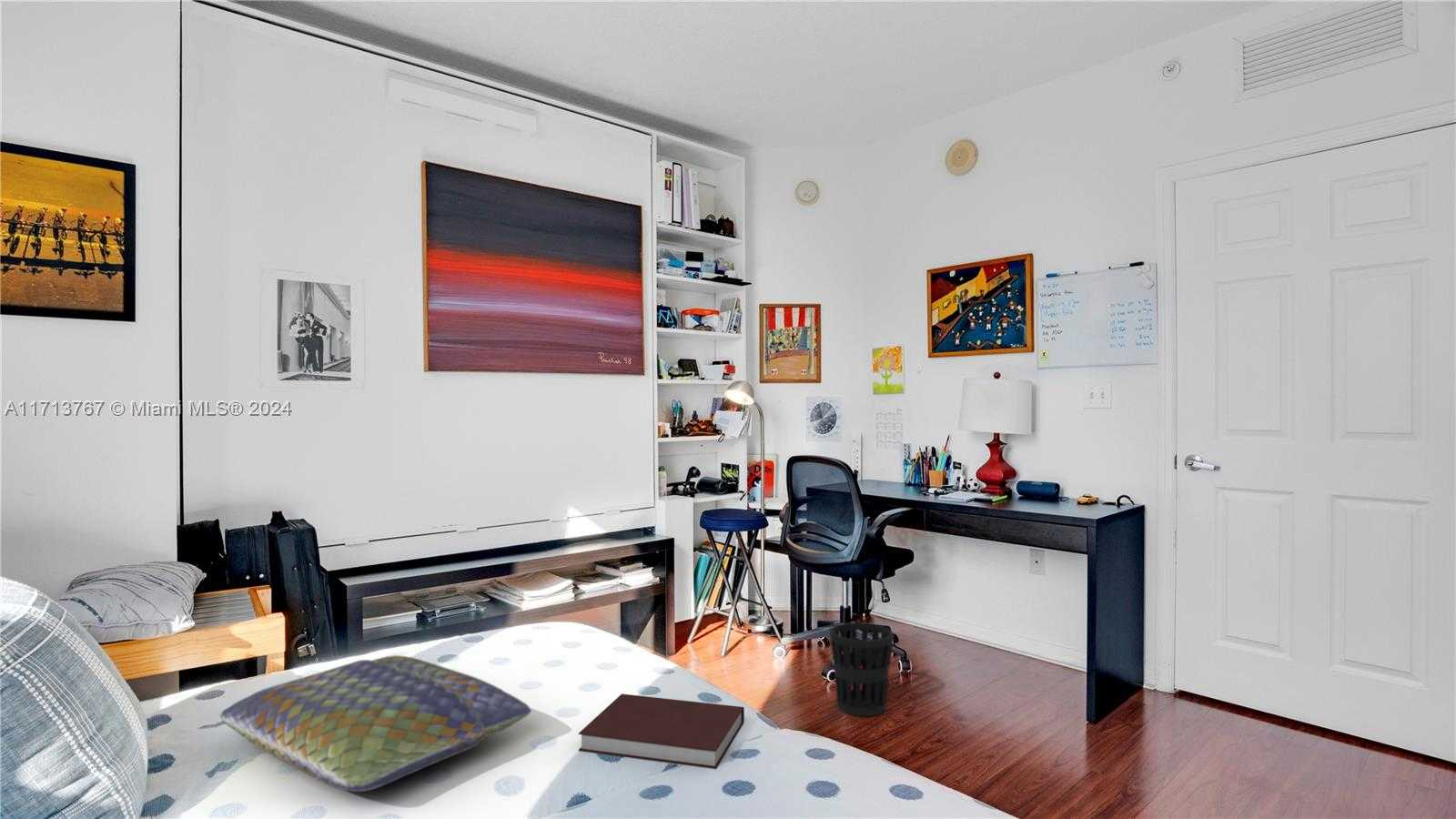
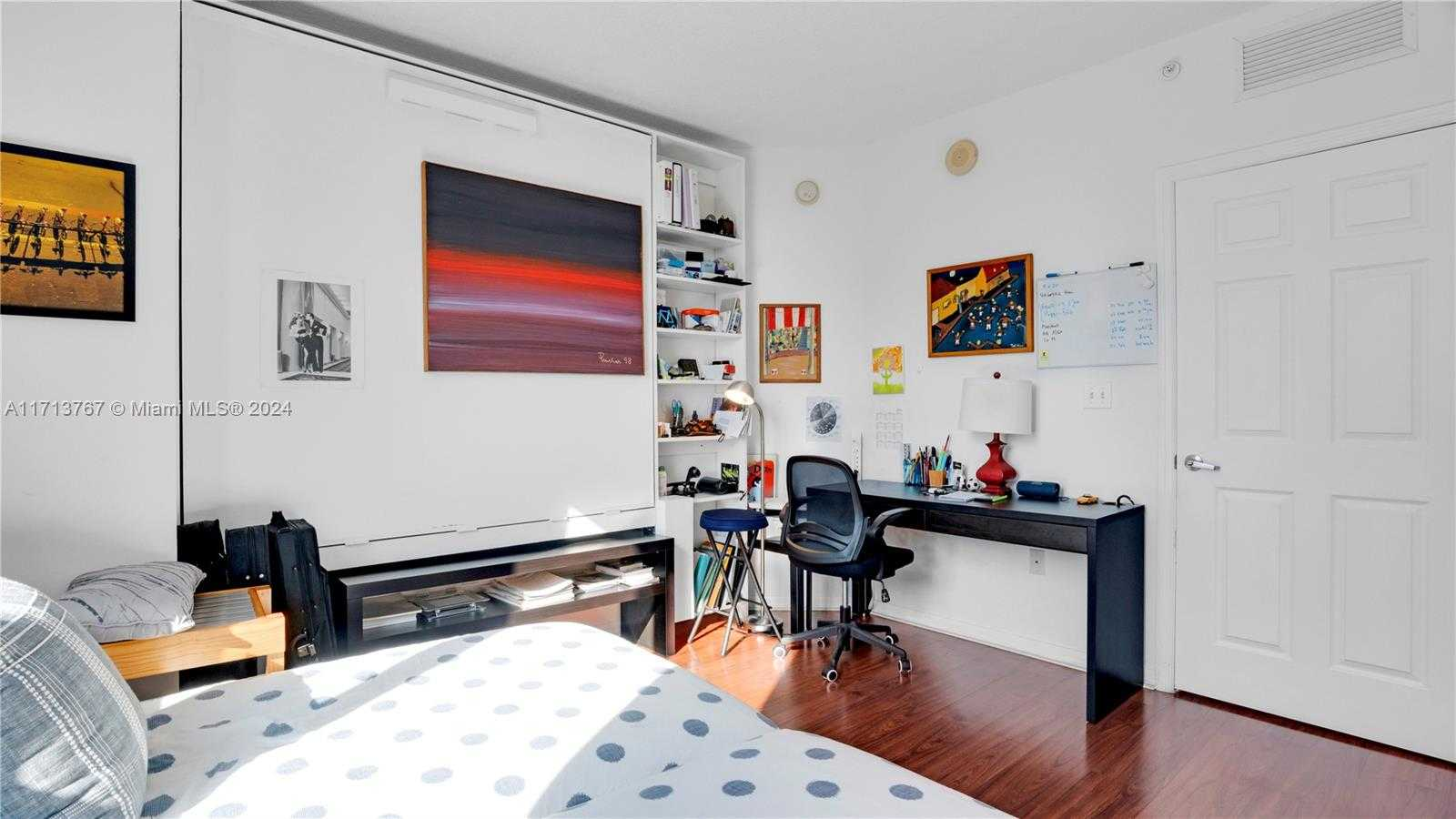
- notebook [578,693,745,770]
- cushion [218,654,533,793]
- wastebasket [829,622,895,717]
